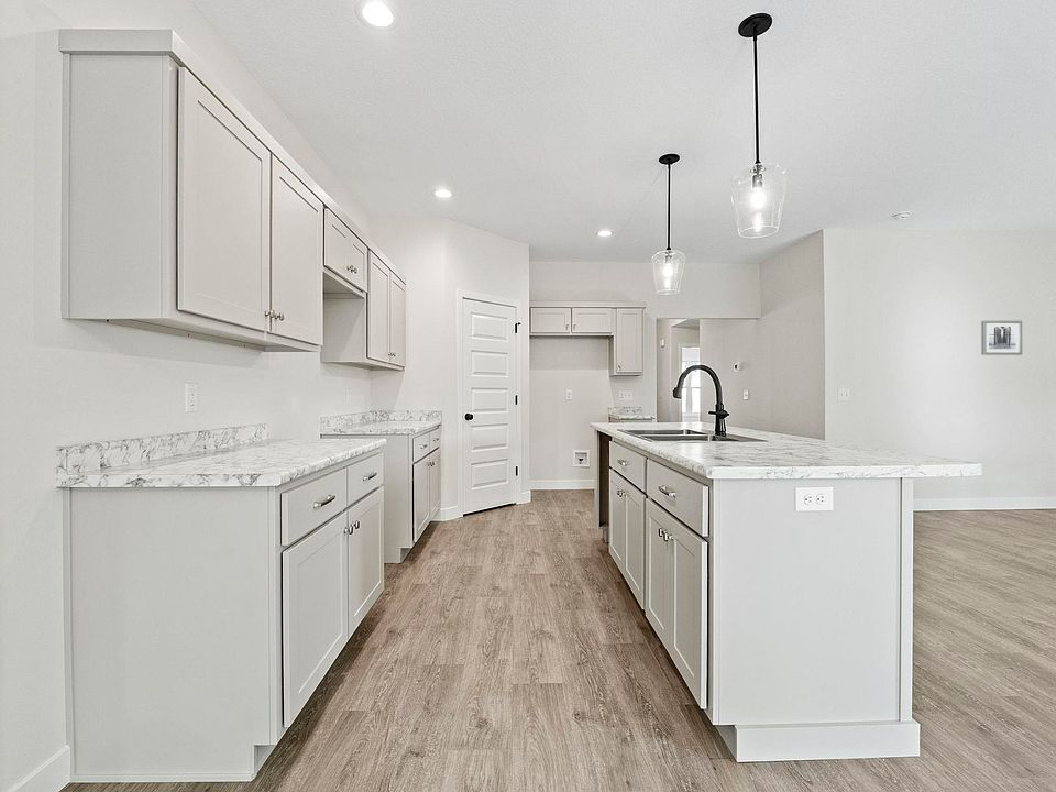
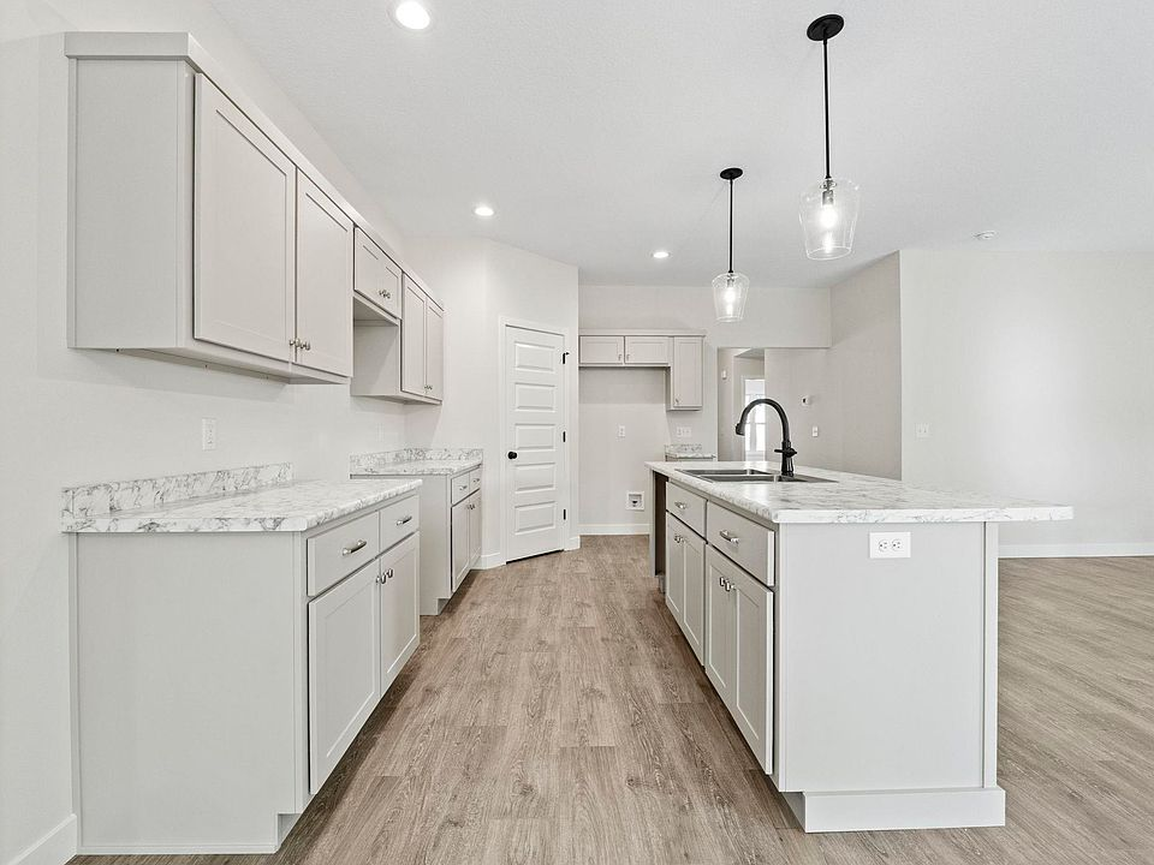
- wall art [980,320,1023,356]
